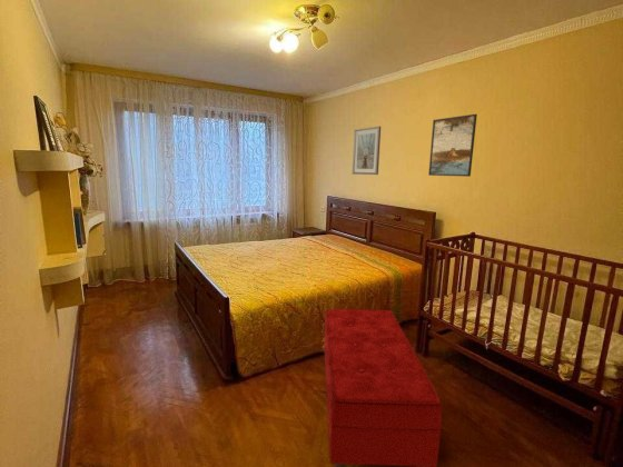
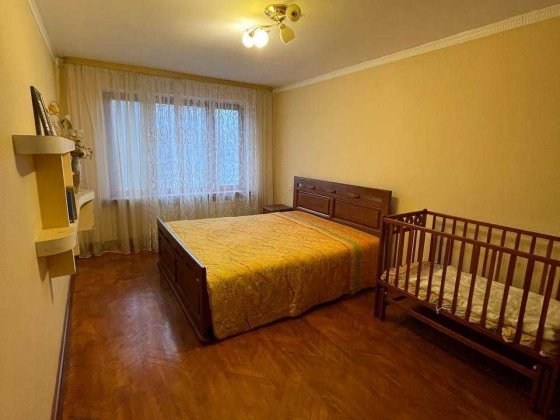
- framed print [427,113,478,178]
- bench [323,308,443,467]
- picture frame [352,126,382,176]
